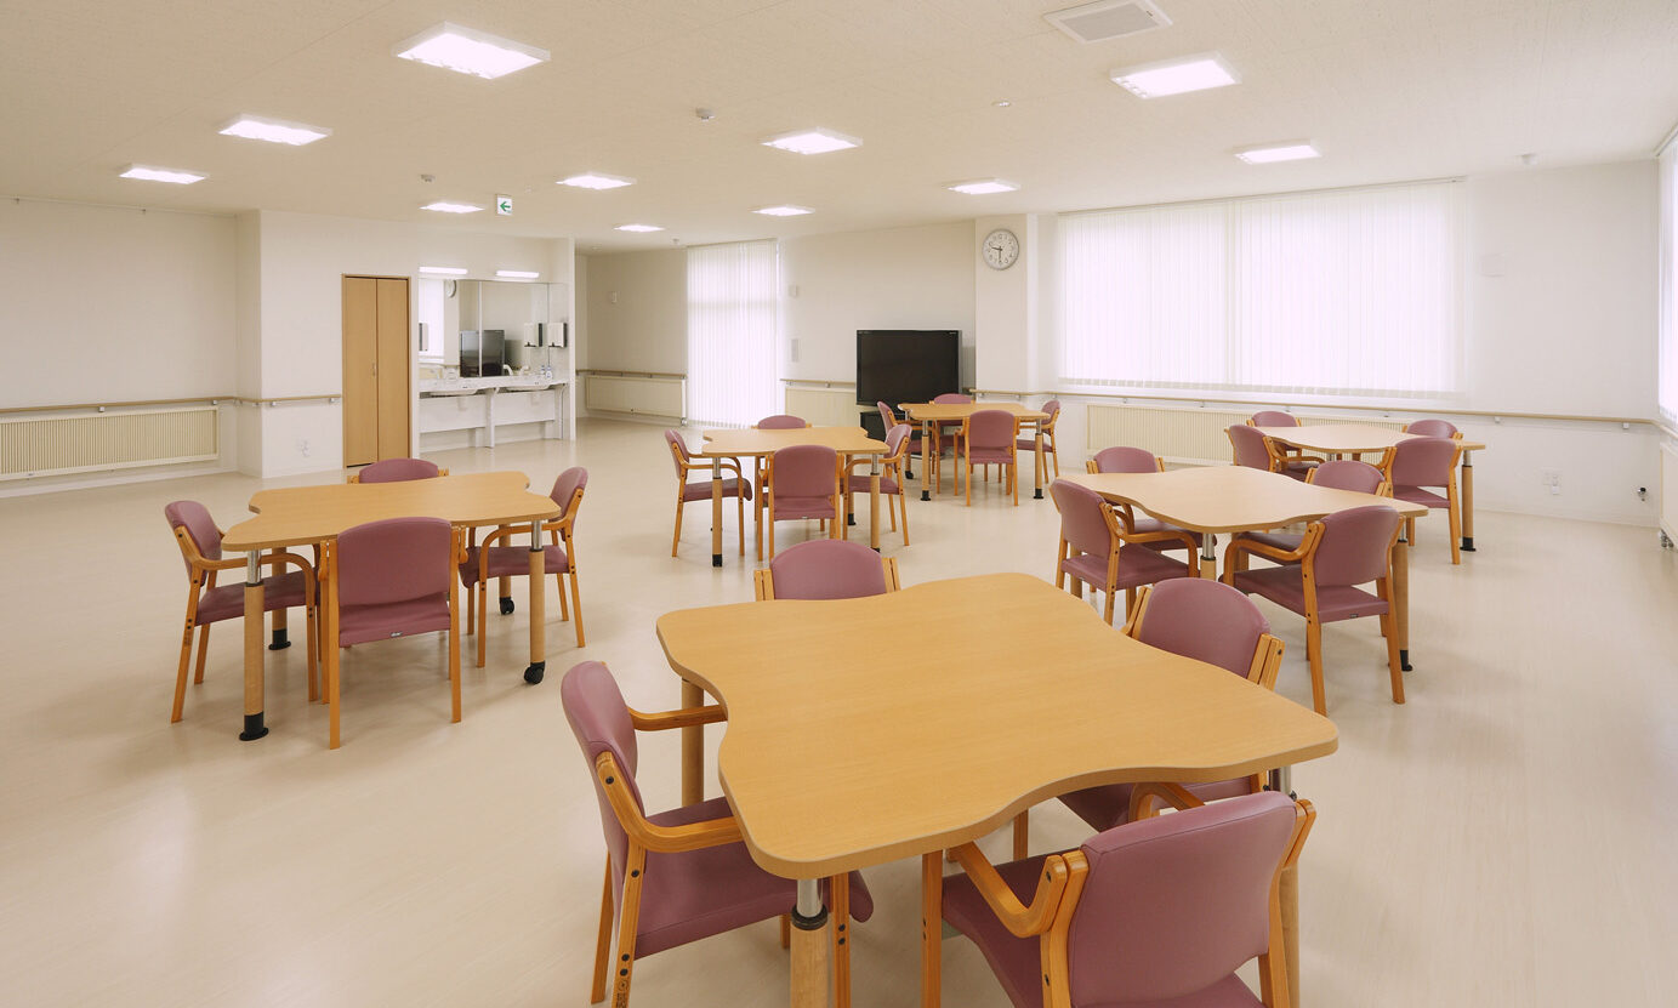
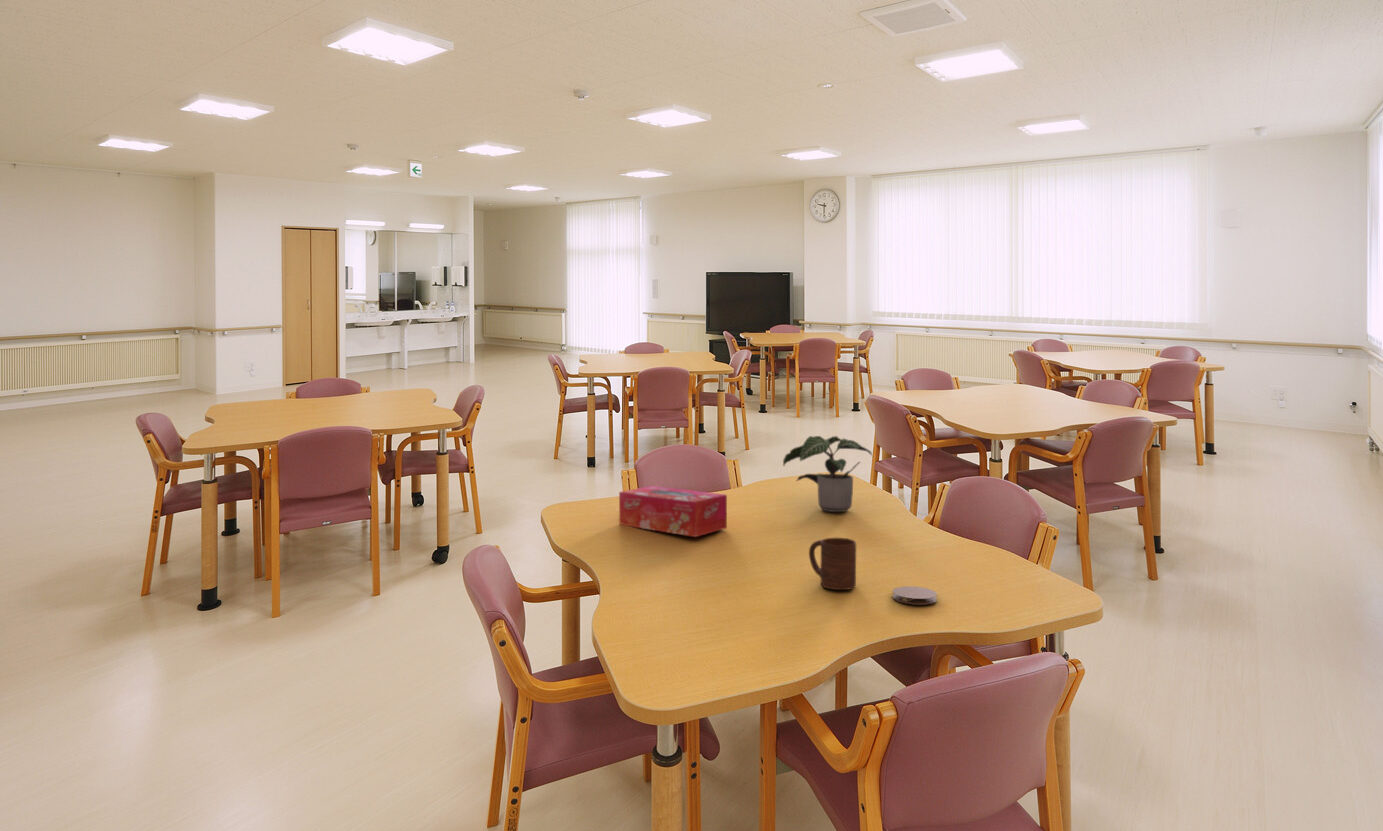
+ coaster [892,585,938,606]
+ potted plant [782,435,874,513]
+ tissue box [618,485,728,538]
+ cup [808,537,857,591]
